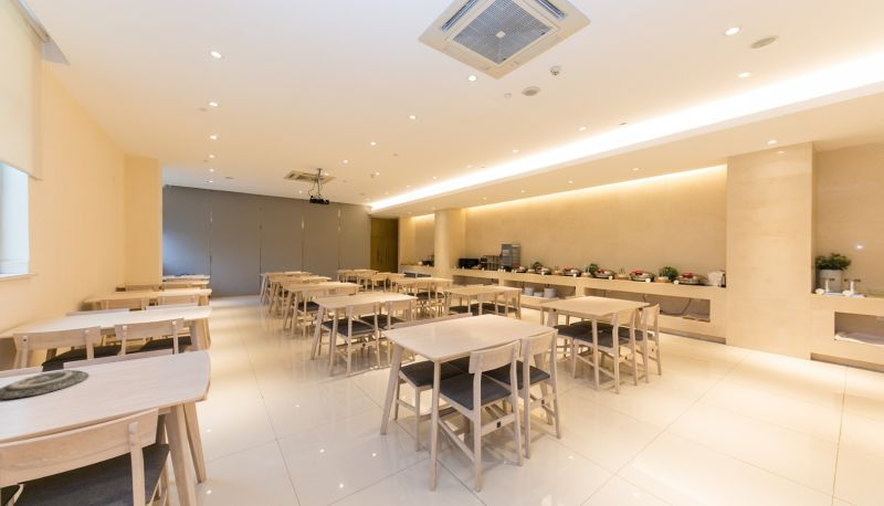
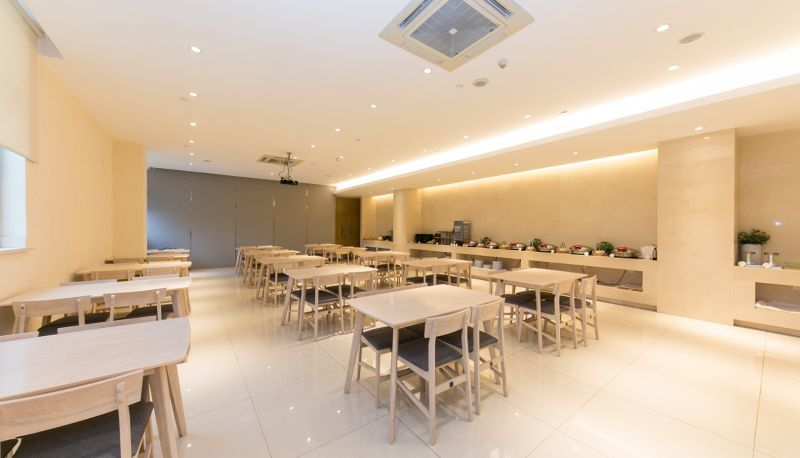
- plate [0,369,90,400]
